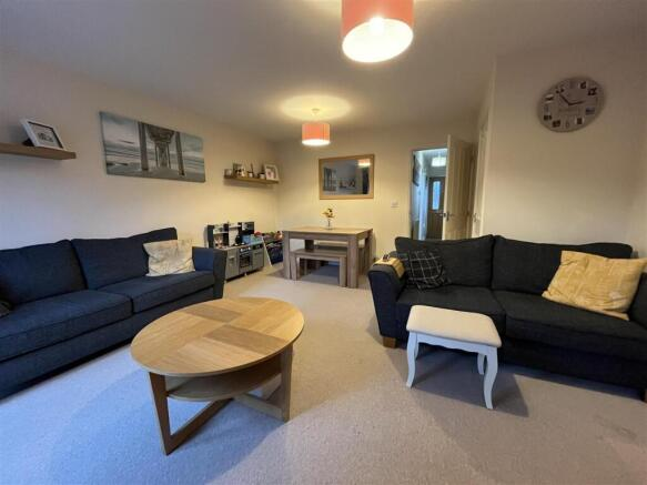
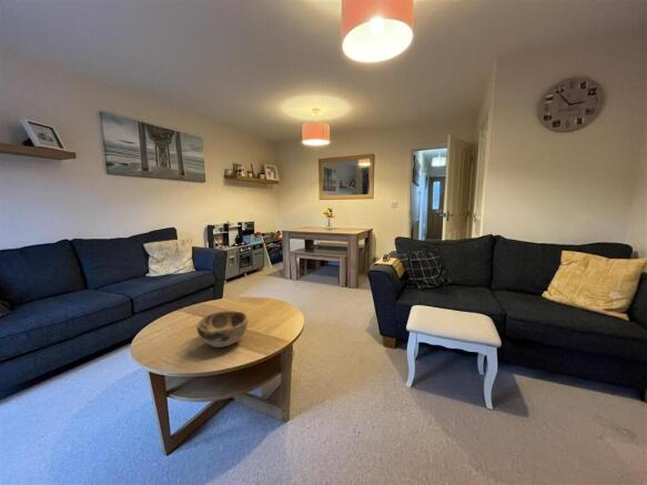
+ decorative bowl [195,311,249,348]
